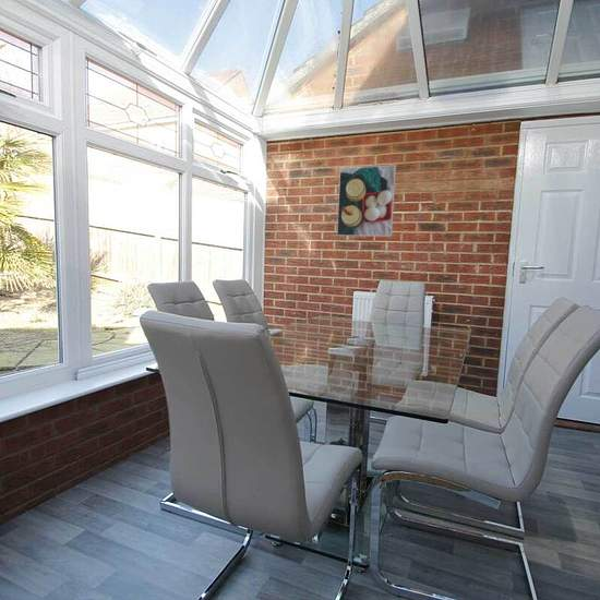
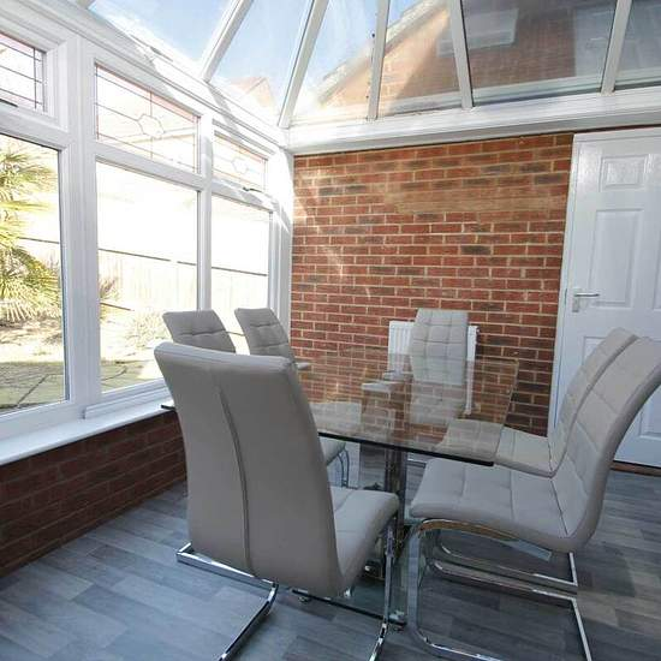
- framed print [336,164,397,238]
